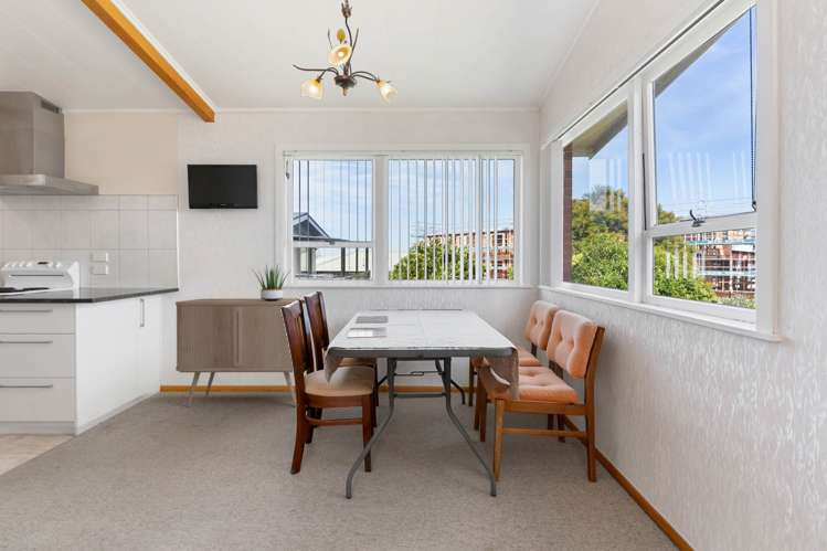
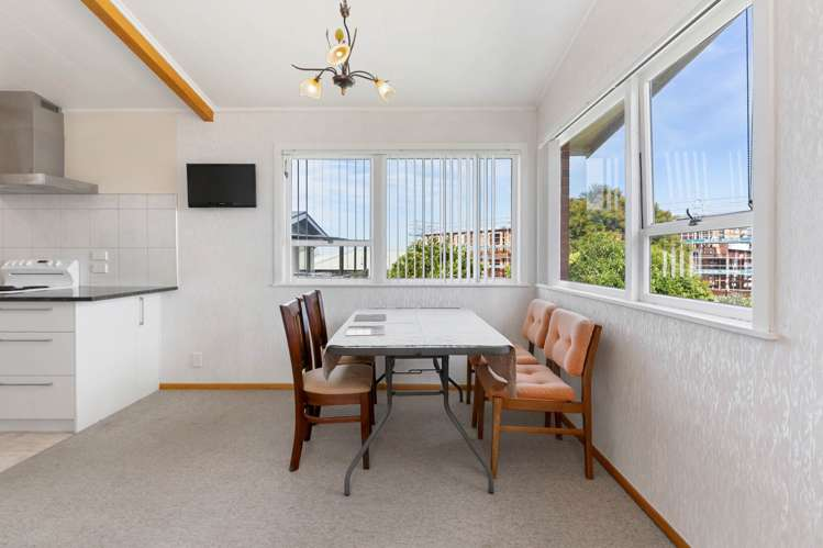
- credenza [174,297,301,407]
- potted plant [251,263,291,301]
